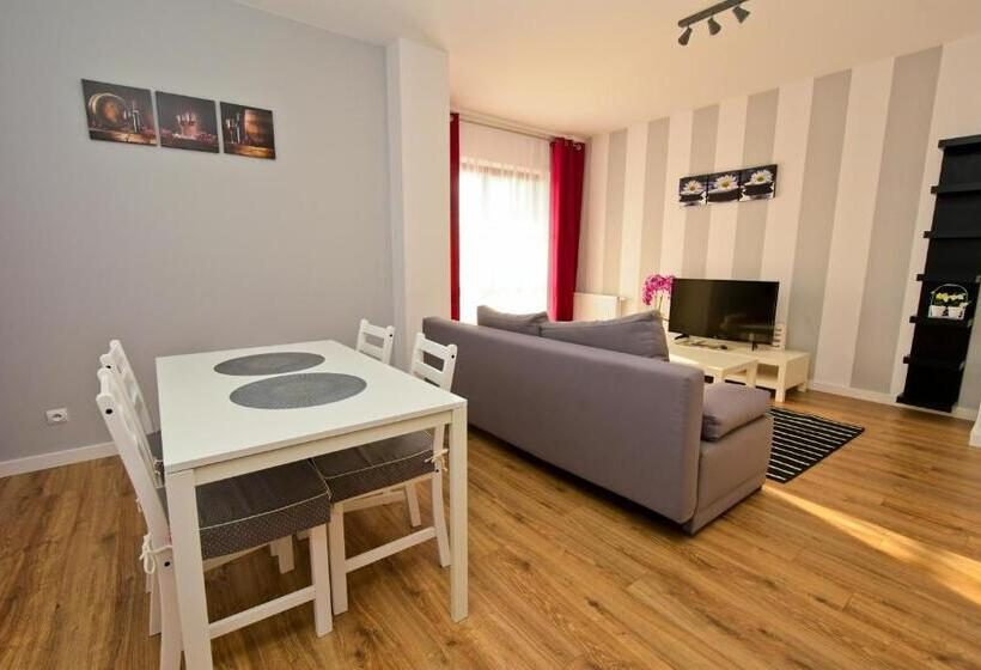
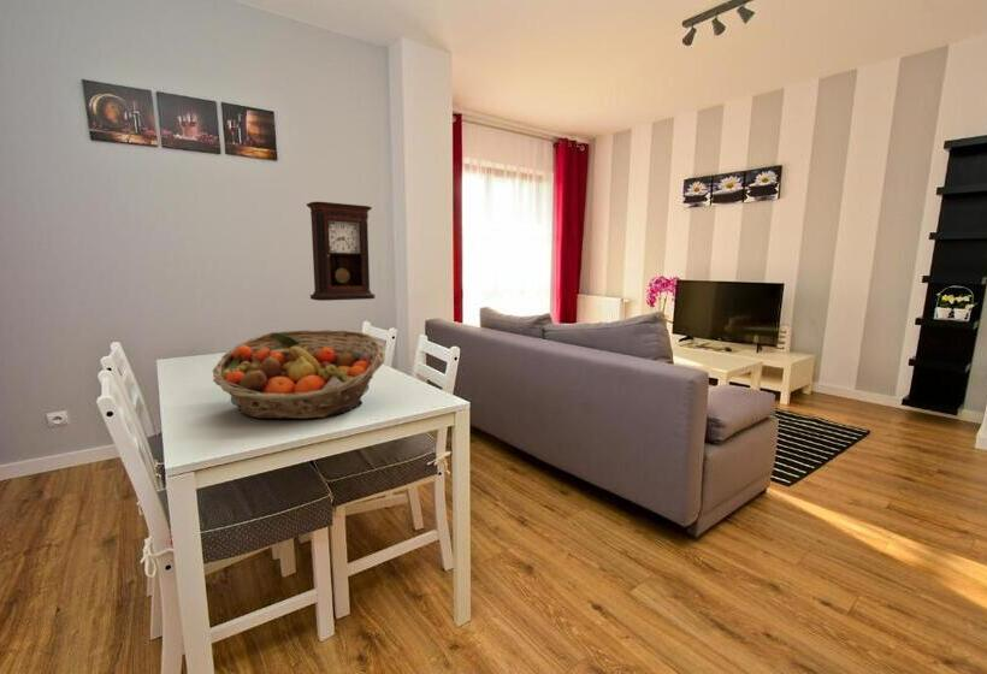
+ pendulum clock [306,201,377,302]
+ fruit basket [211,329,386,420]
